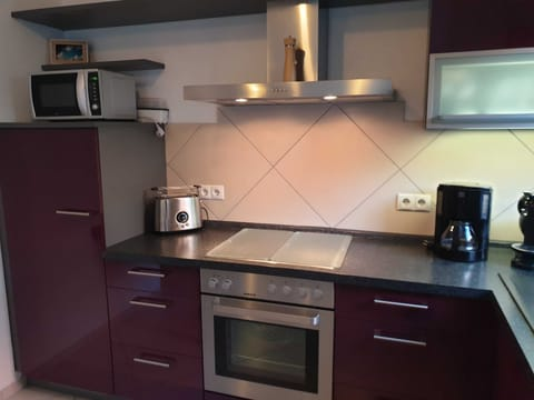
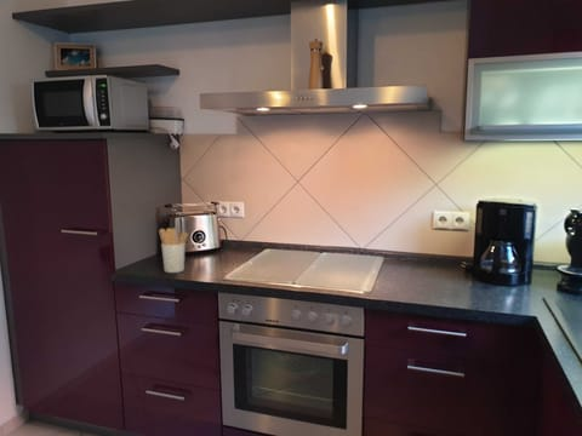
+ utensil holder [158,226,189,274]
